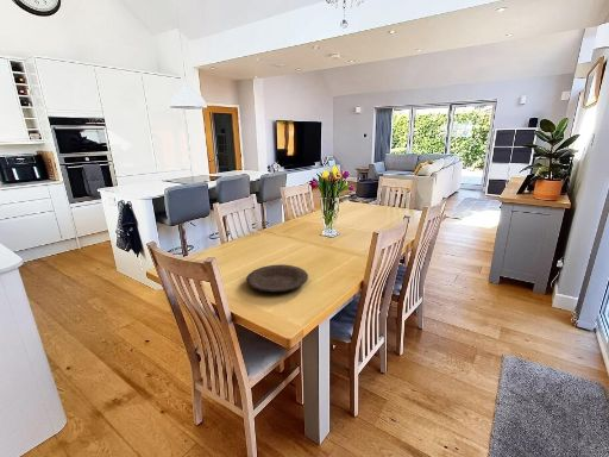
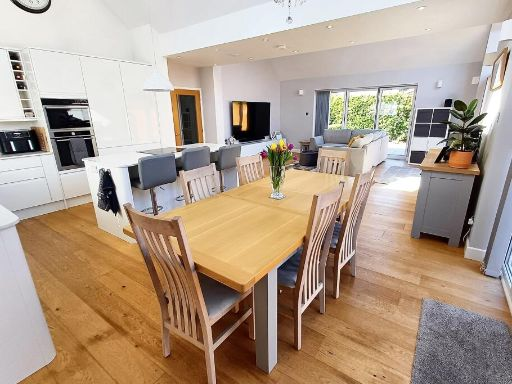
- plate [245,263,309,293]
